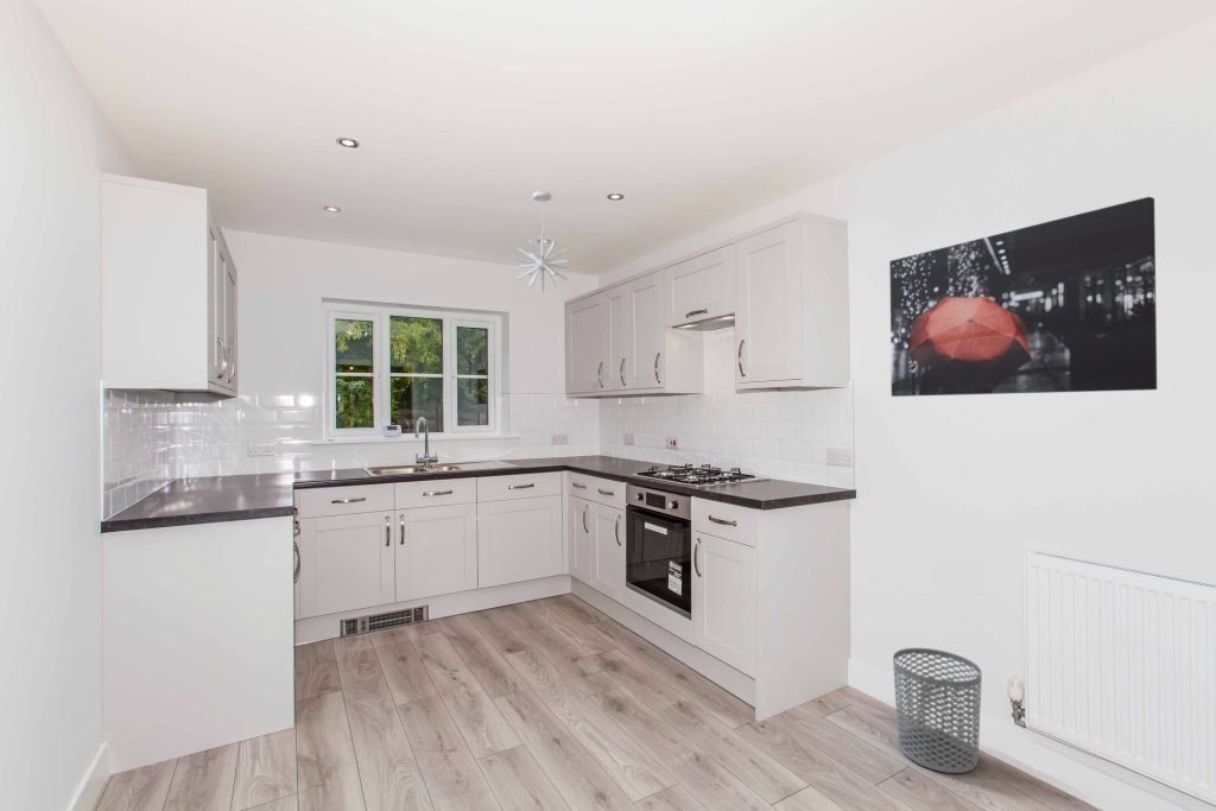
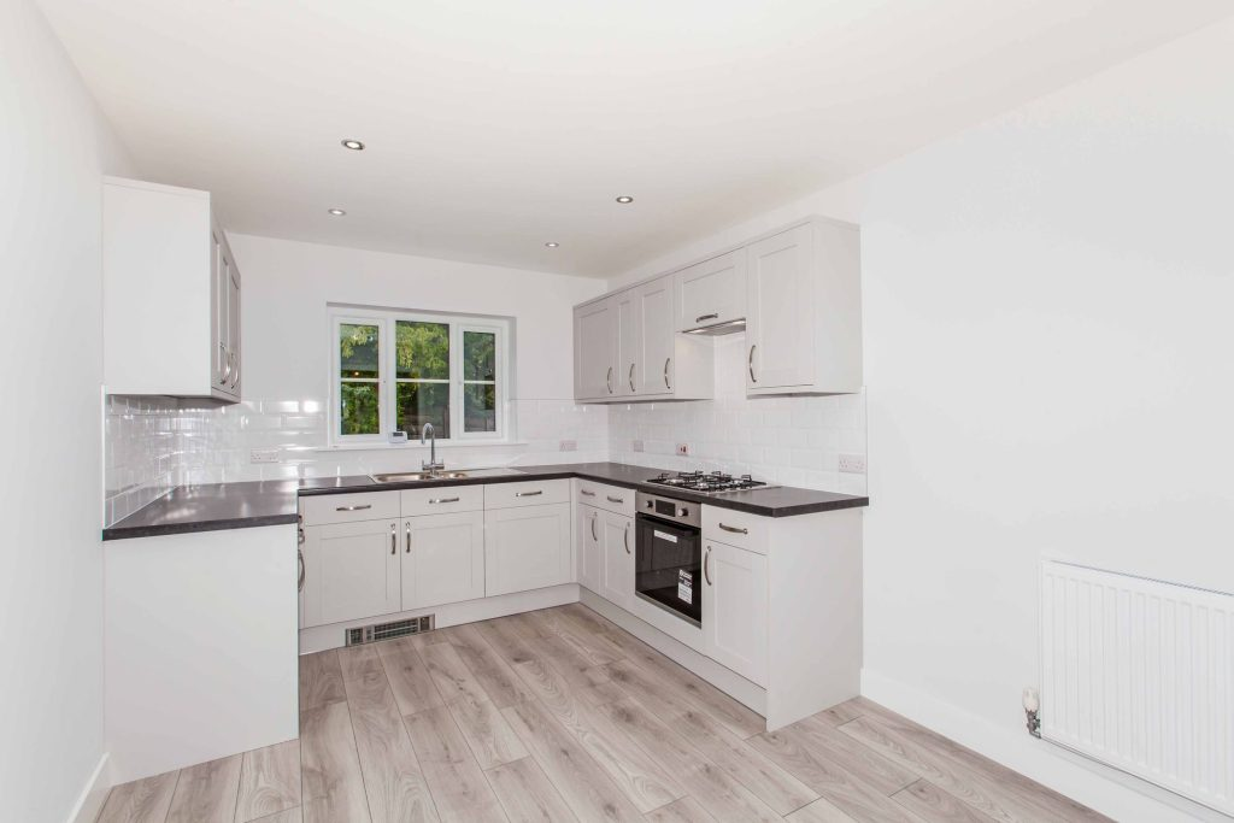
- waste bin [892,647,983,774]
- pendant light [515,190,570,293]
- wall art [888,196,1158,398]
